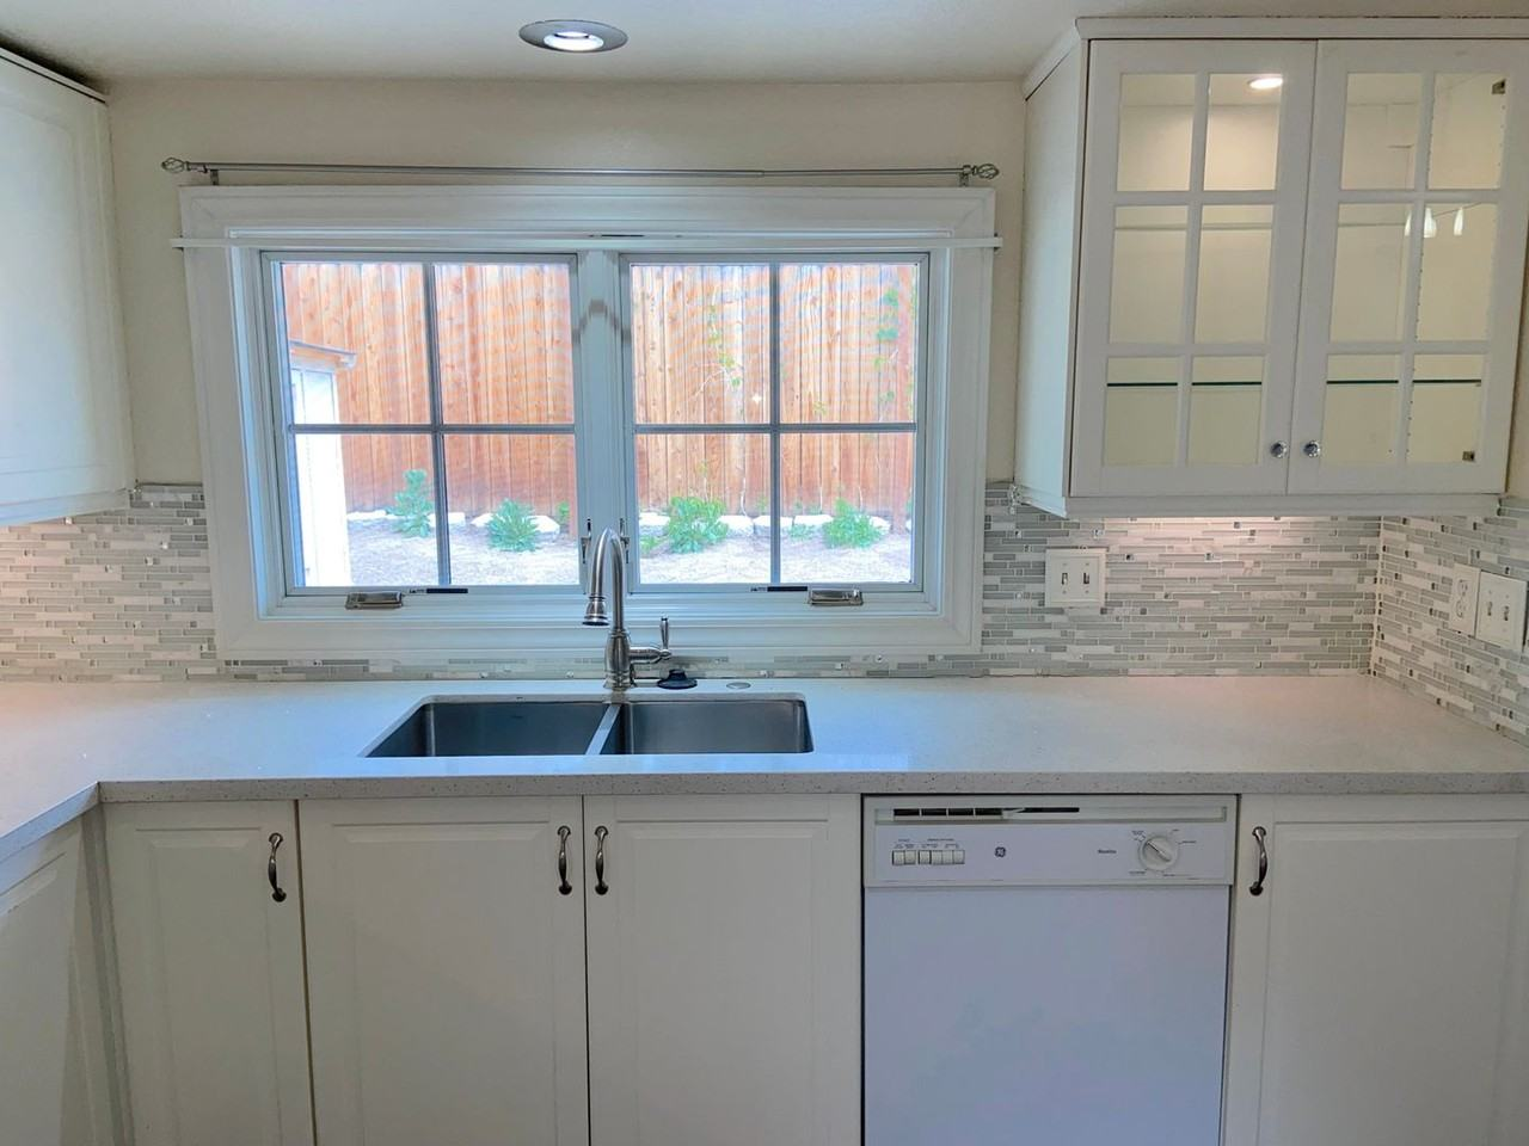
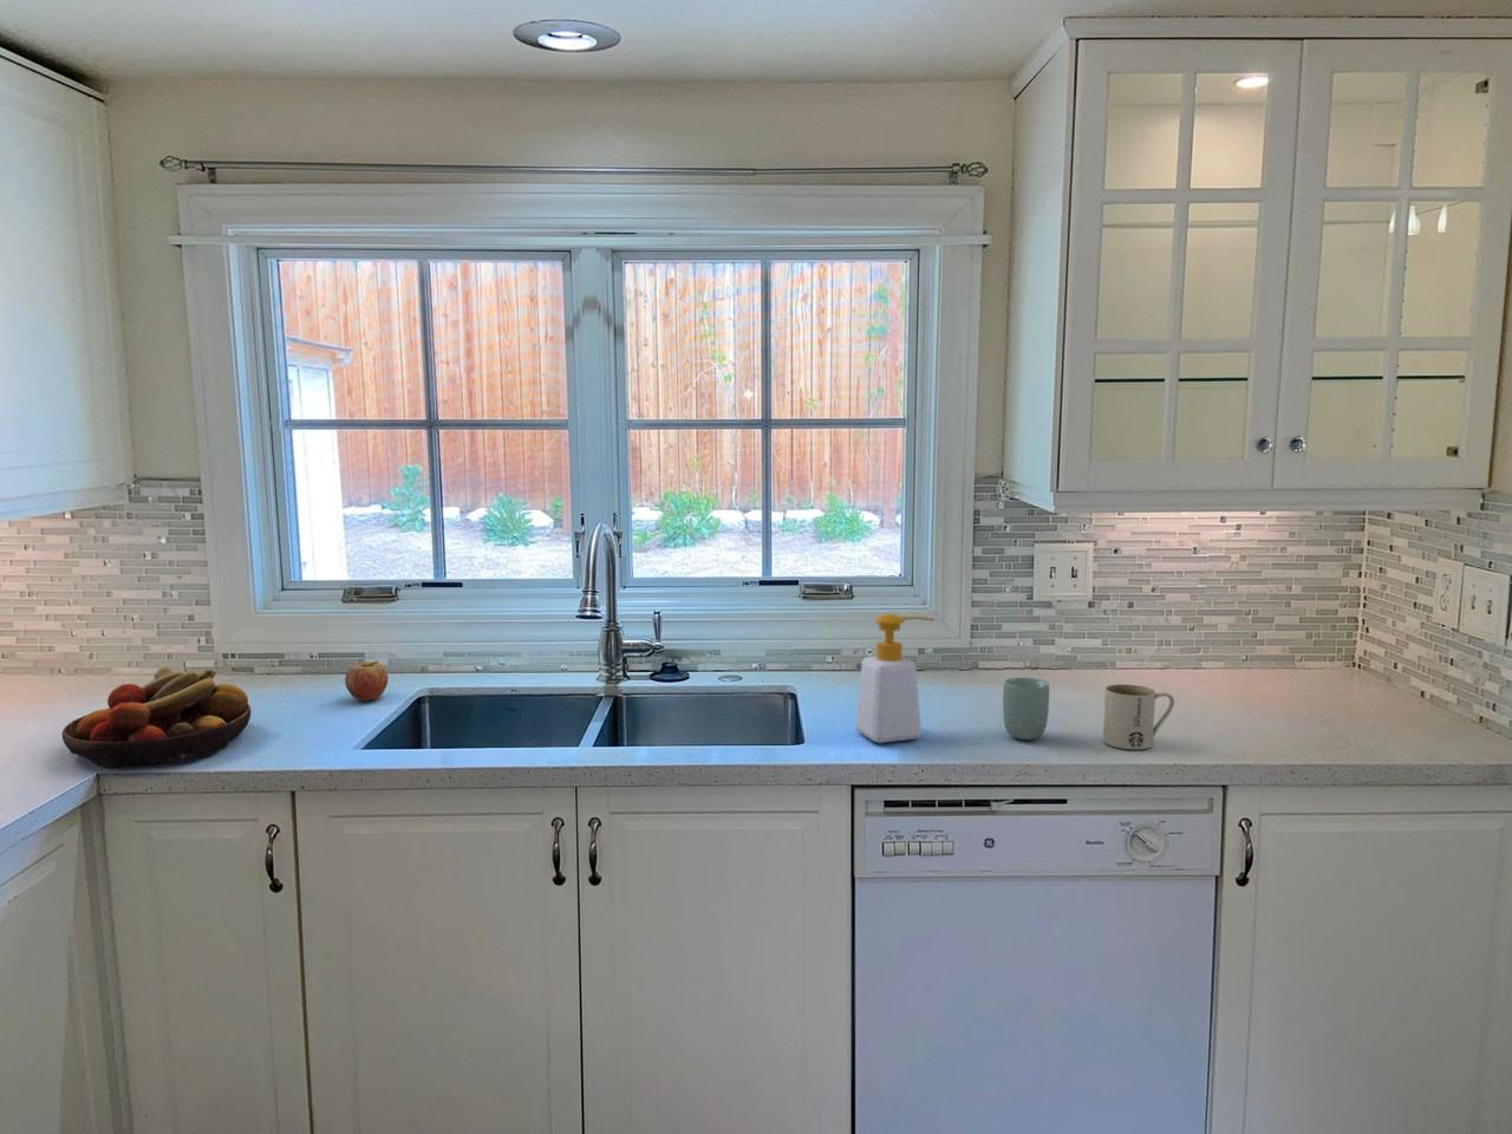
+ fruit bowl [62,665,251,770]
+ soap bottle [854,612,936,744]
+ mug [1102,683,1175,750]
+ cup [1001,677,1050,741]
+ fruit [344,660,389,702]
